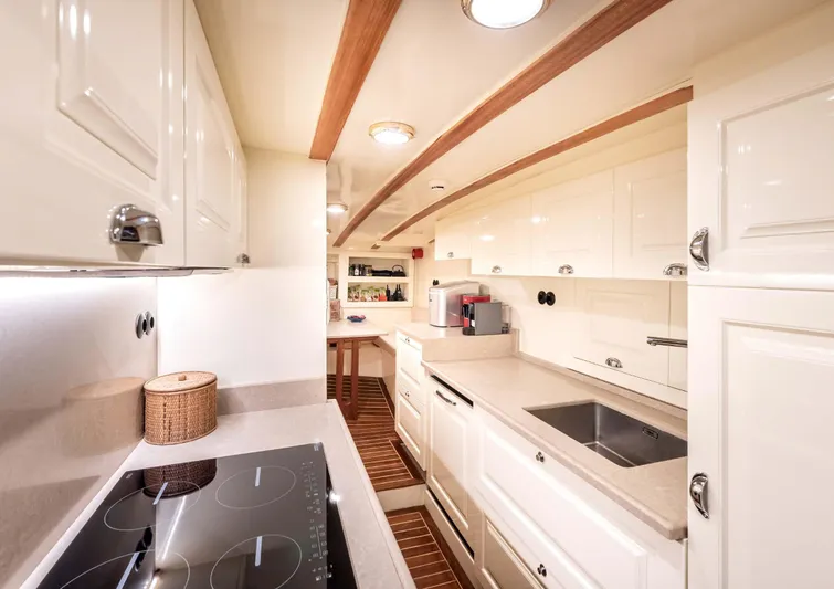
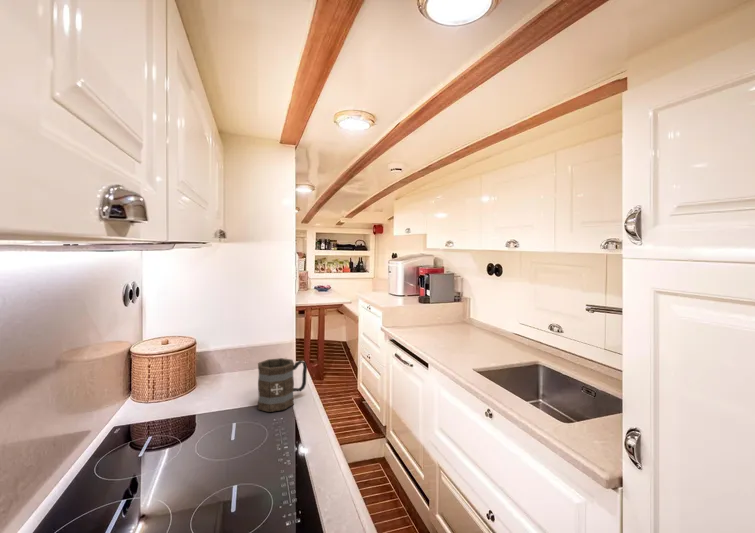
+ mug [257,357,308,413]
